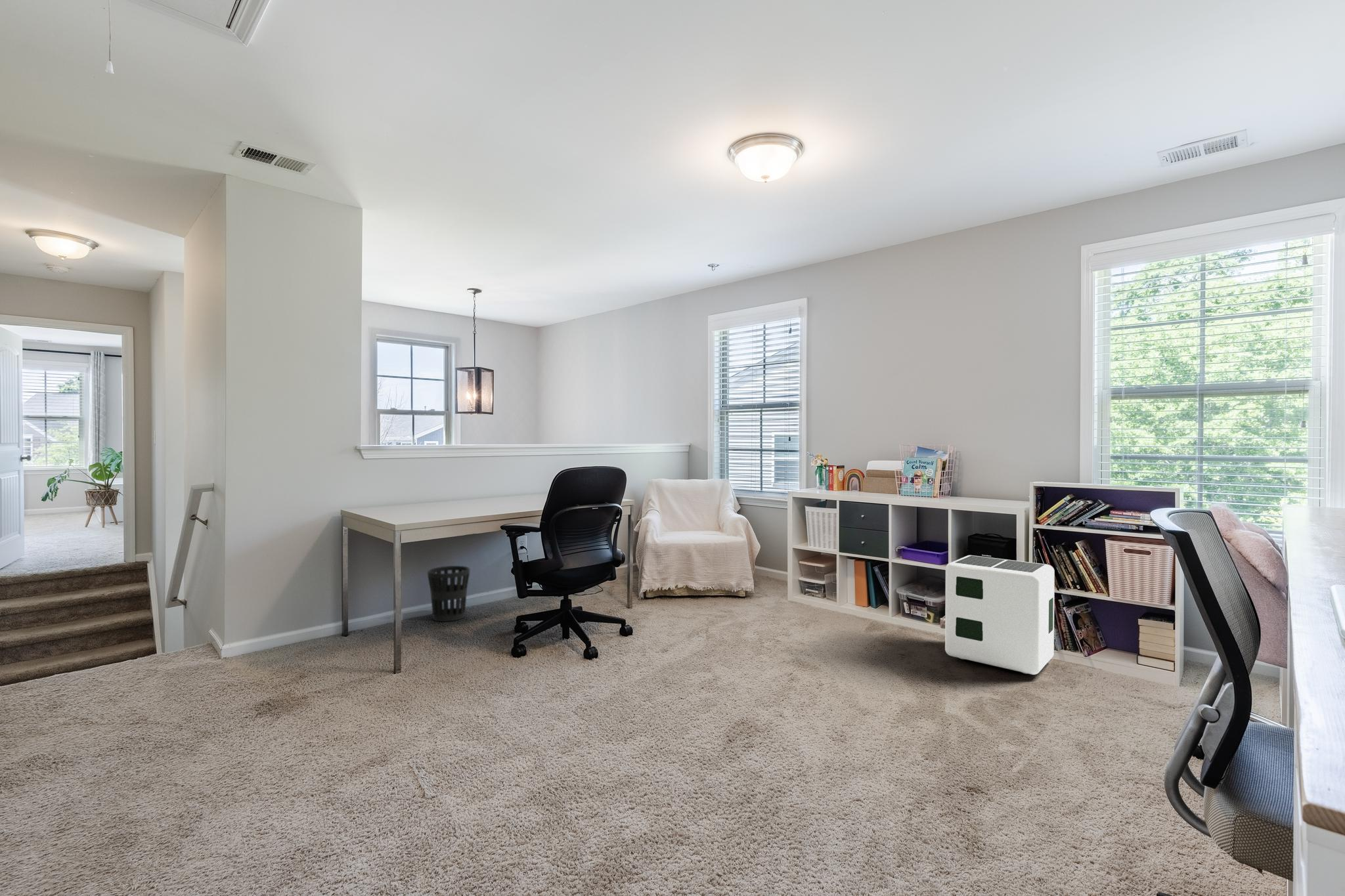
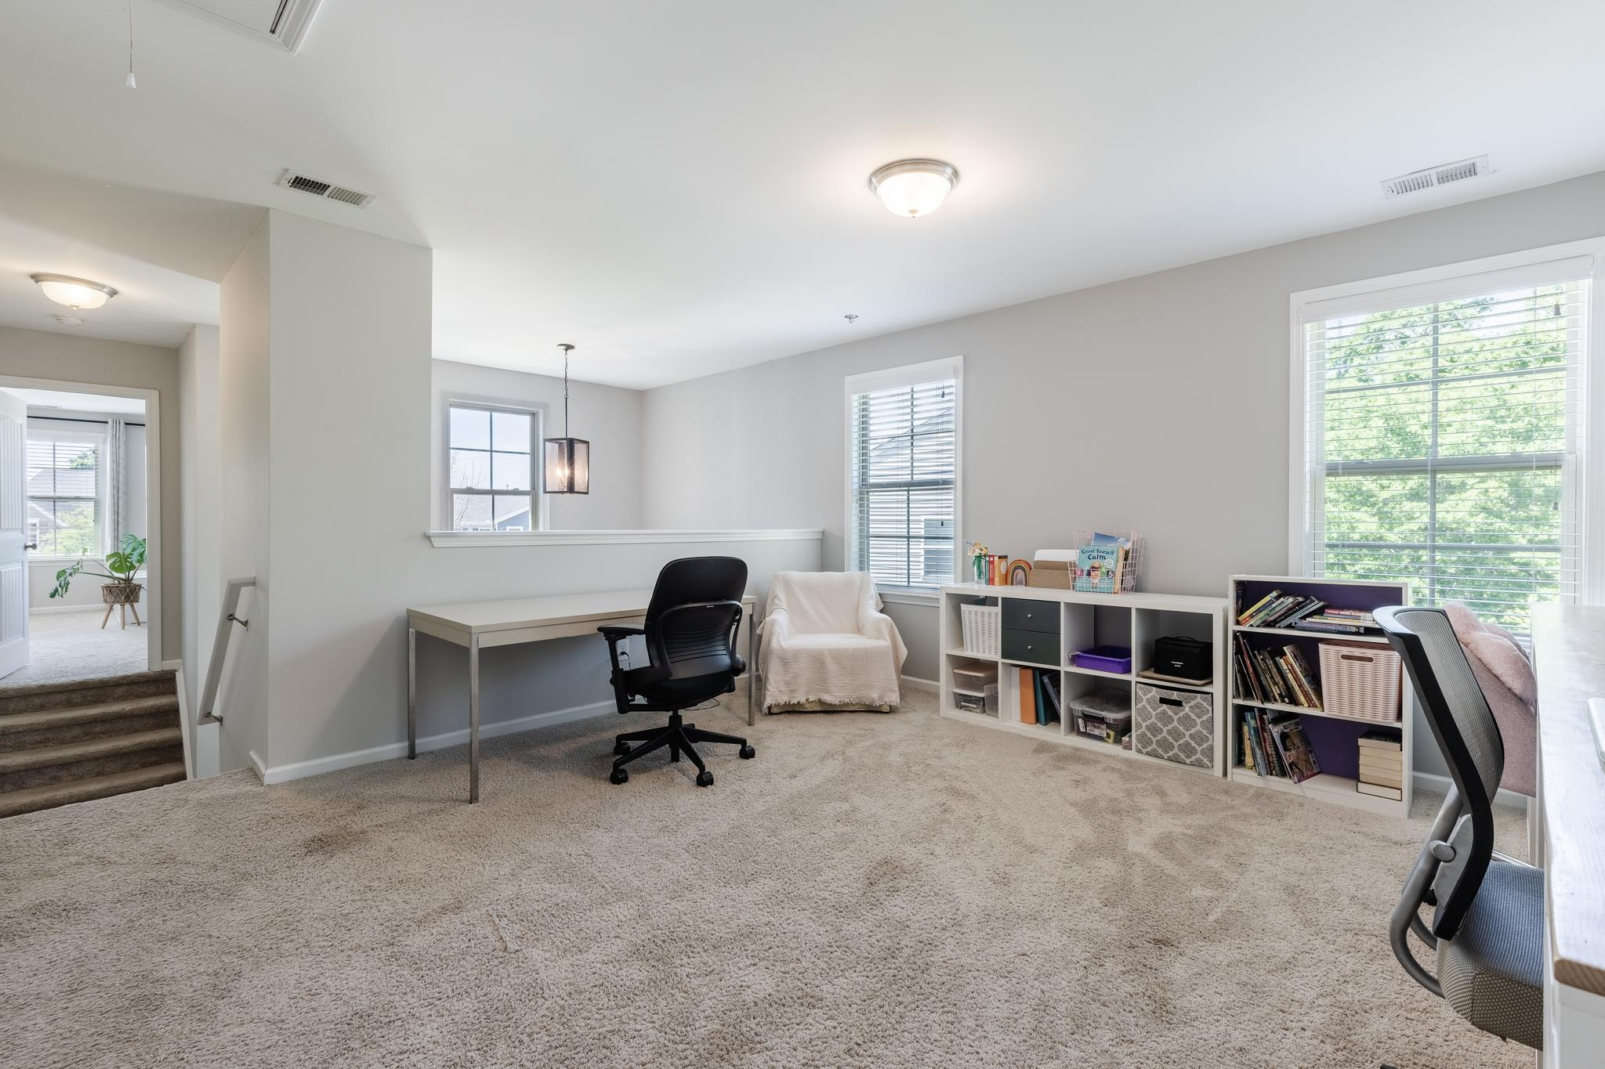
- air purifier [944,555,1055,675]
- wastebasket [427,565,470,622]
